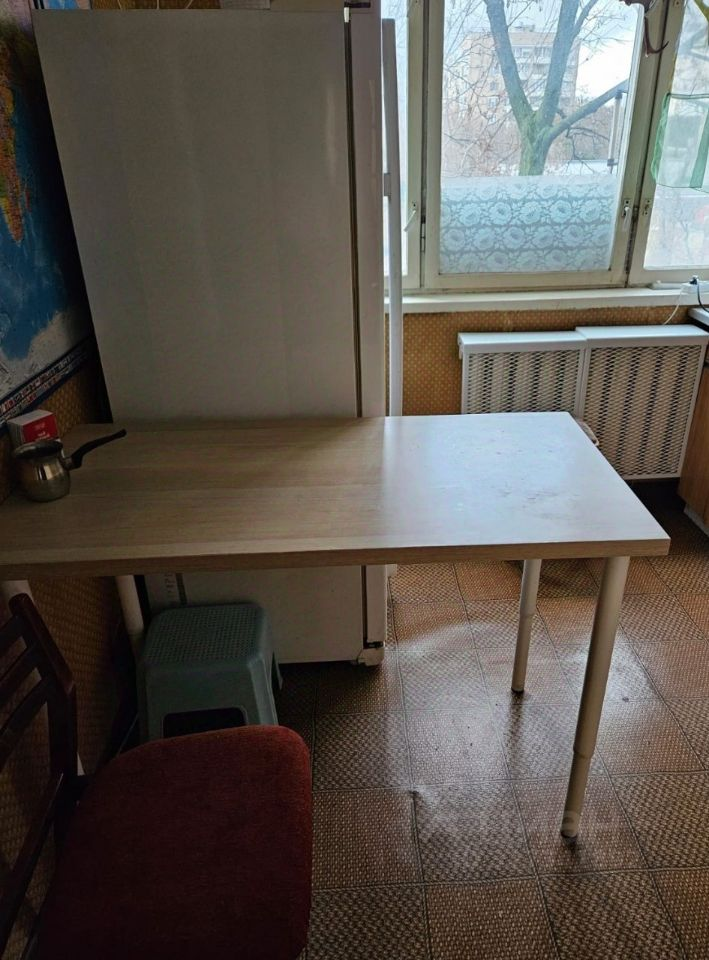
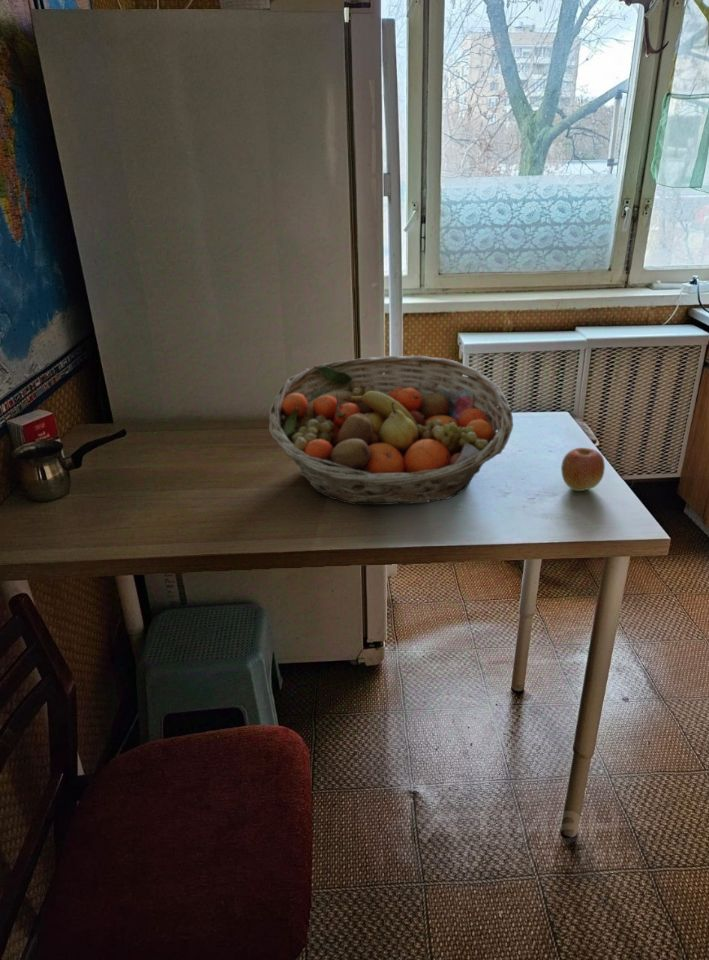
+ fruit basket [268,355,514,506]
+ apple [560,447,606,492]
